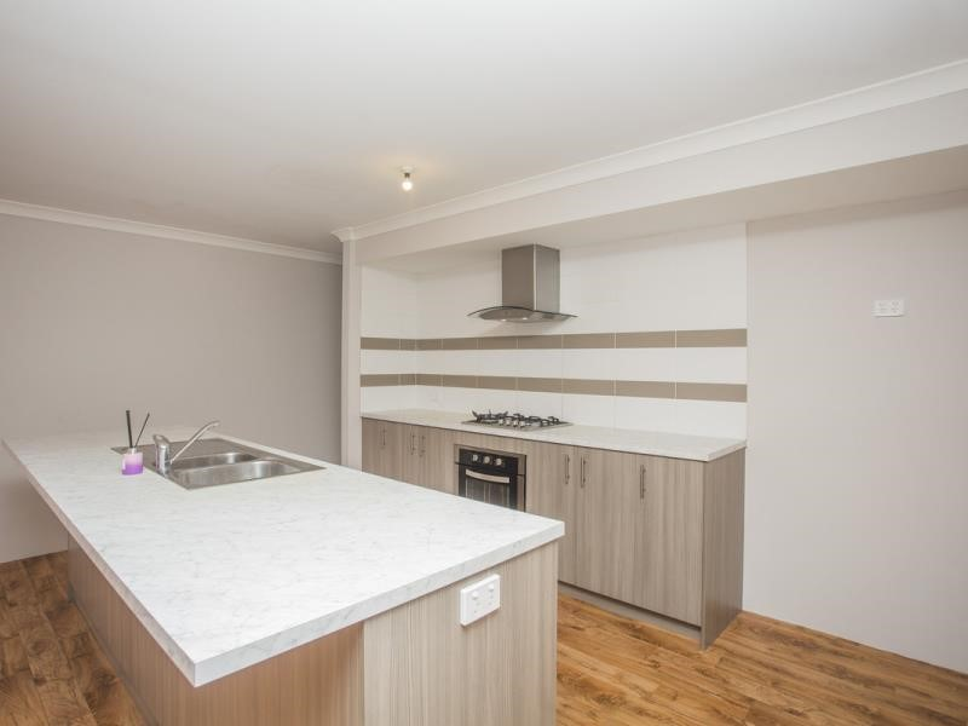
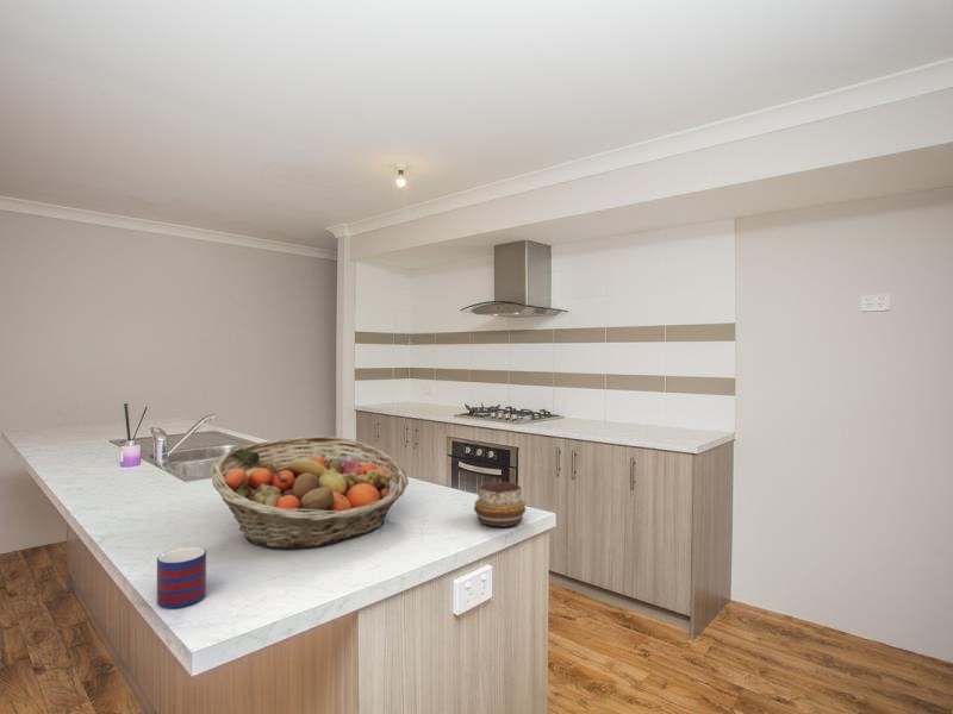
+ decorative bowl [473,481,527,527]
+ fruit basket [210,436,410,550]
+ mug [156,546,207,609]
